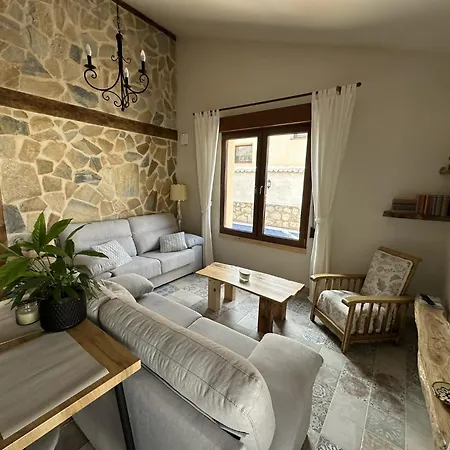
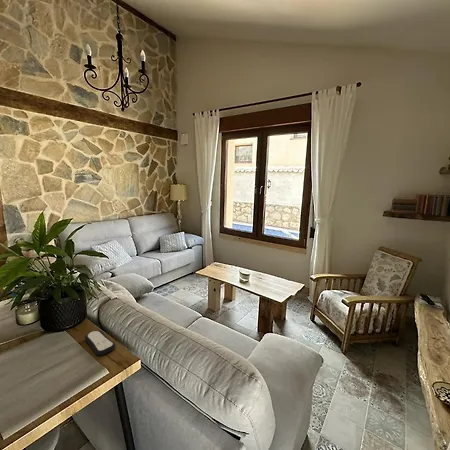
+ remote control [84,329,116,356]
